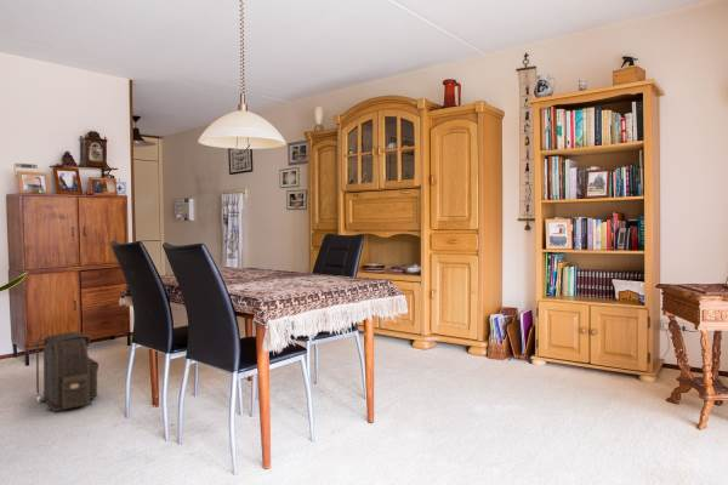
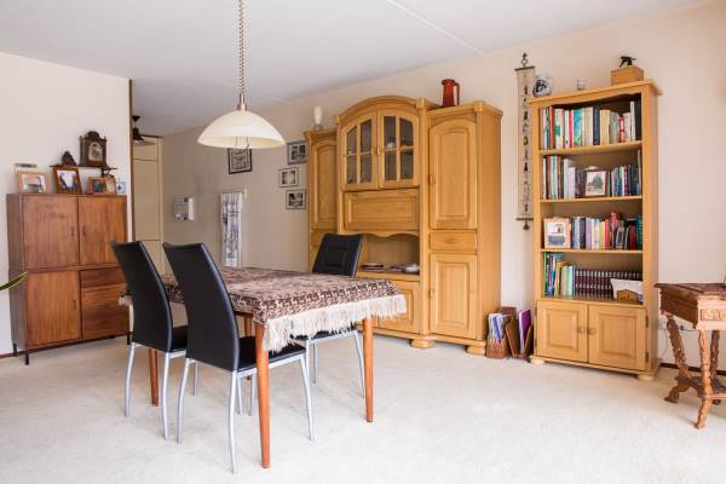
- backpack [32,331,99,412]
